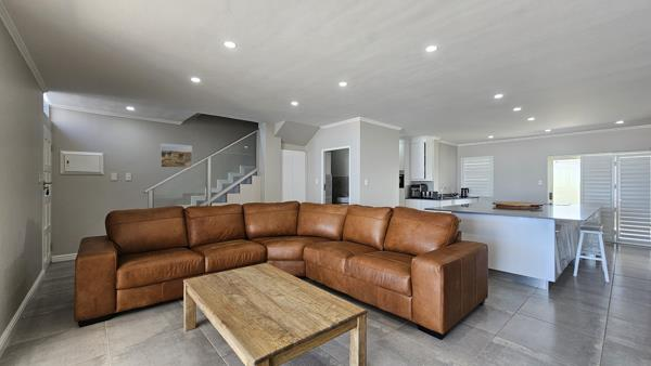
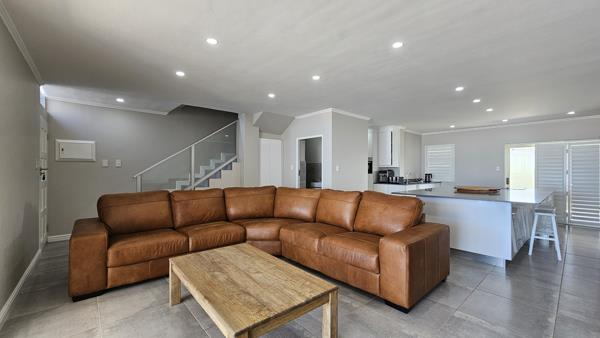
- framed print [159,143,193,169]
